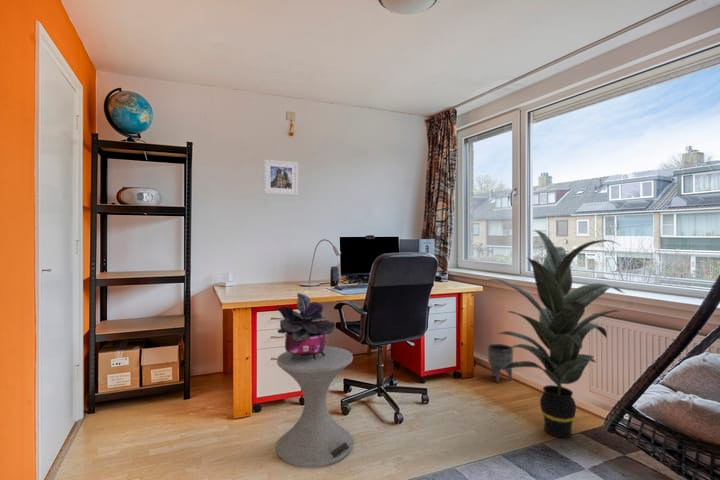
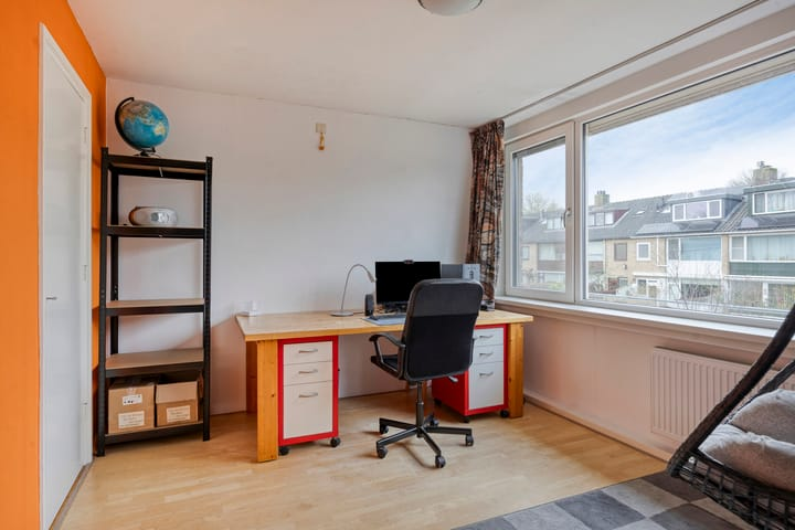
- indoor plant [484,229,625,439]
- planter [487,343,514,384]
- side table [276,345,354,468]
- potted plant [275,292,336,360]
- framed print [263,159,299,196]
